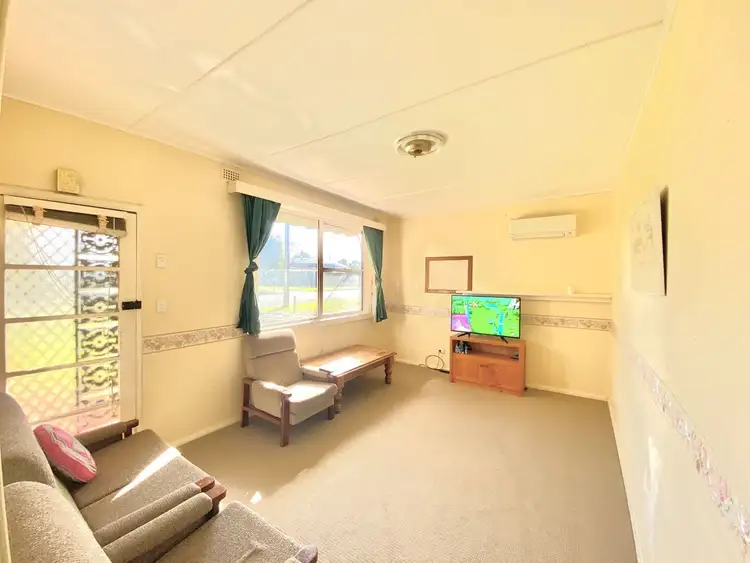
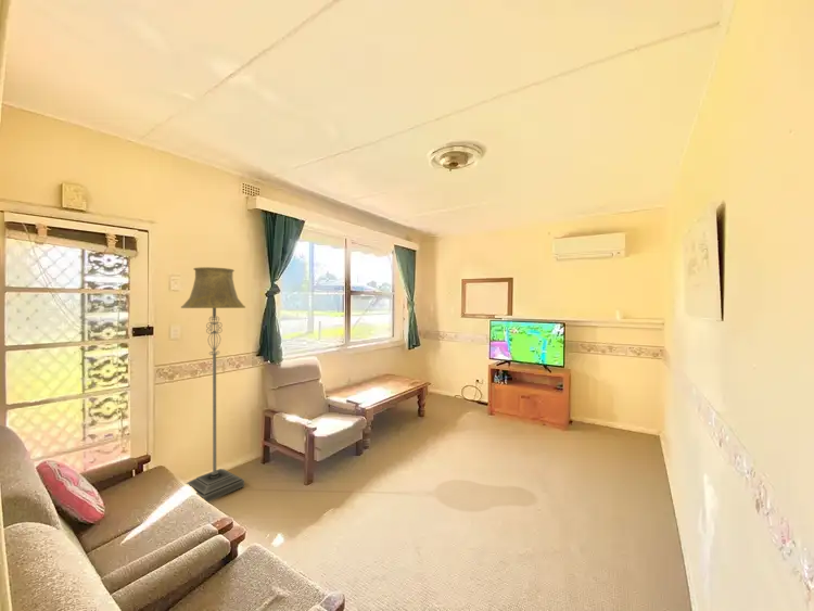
+ floor lamp [180,266,246,502]
